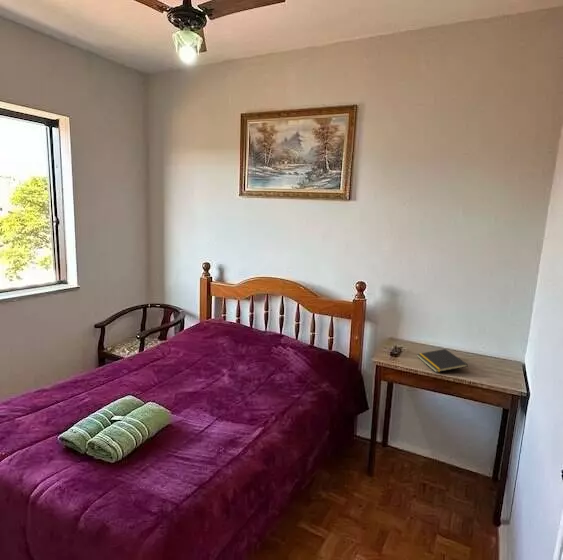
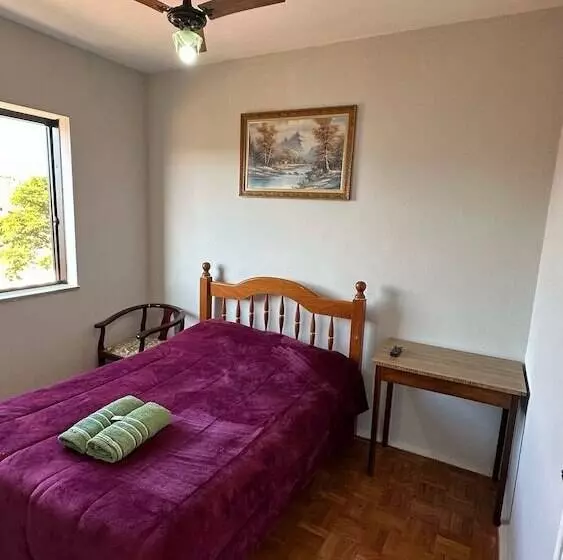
- notepad [416,348,469,373]
